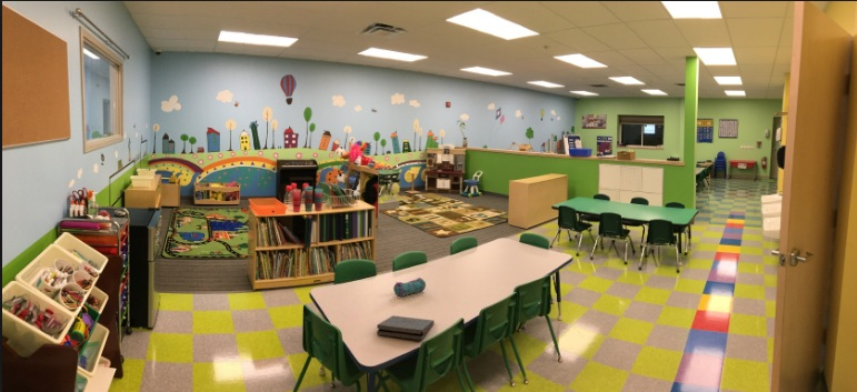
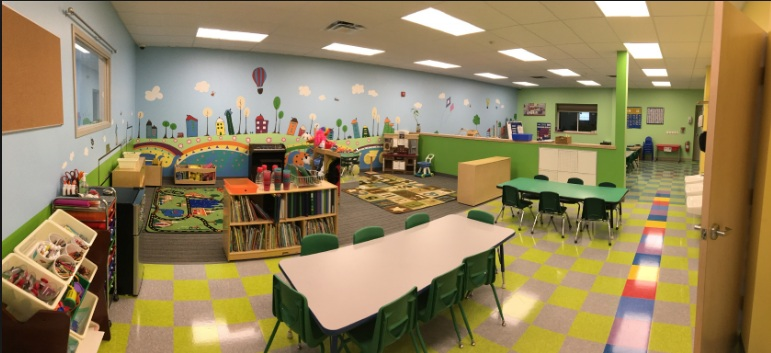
- pizza box [376,314,435,341]
- pencil case [392,277,427,298]
